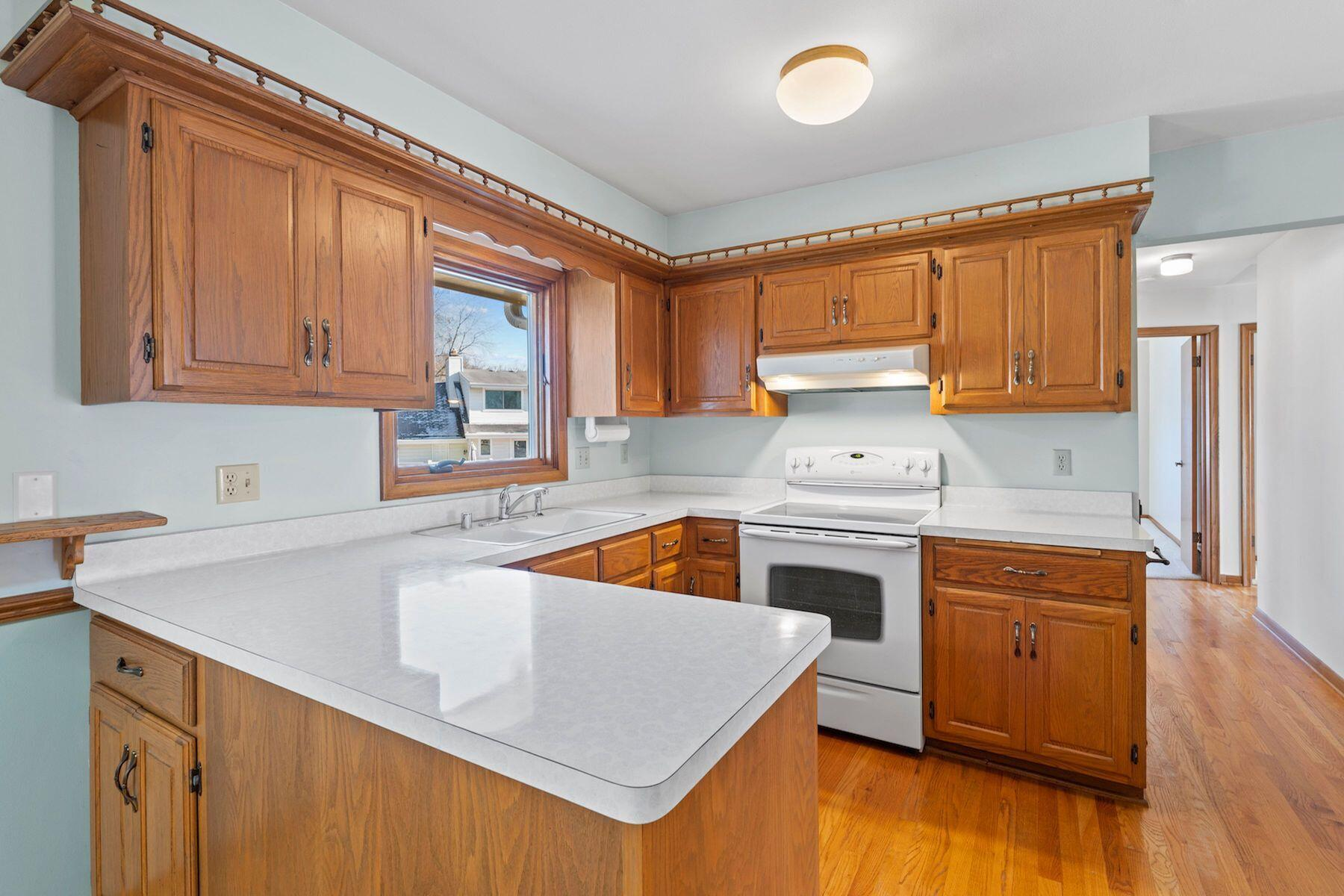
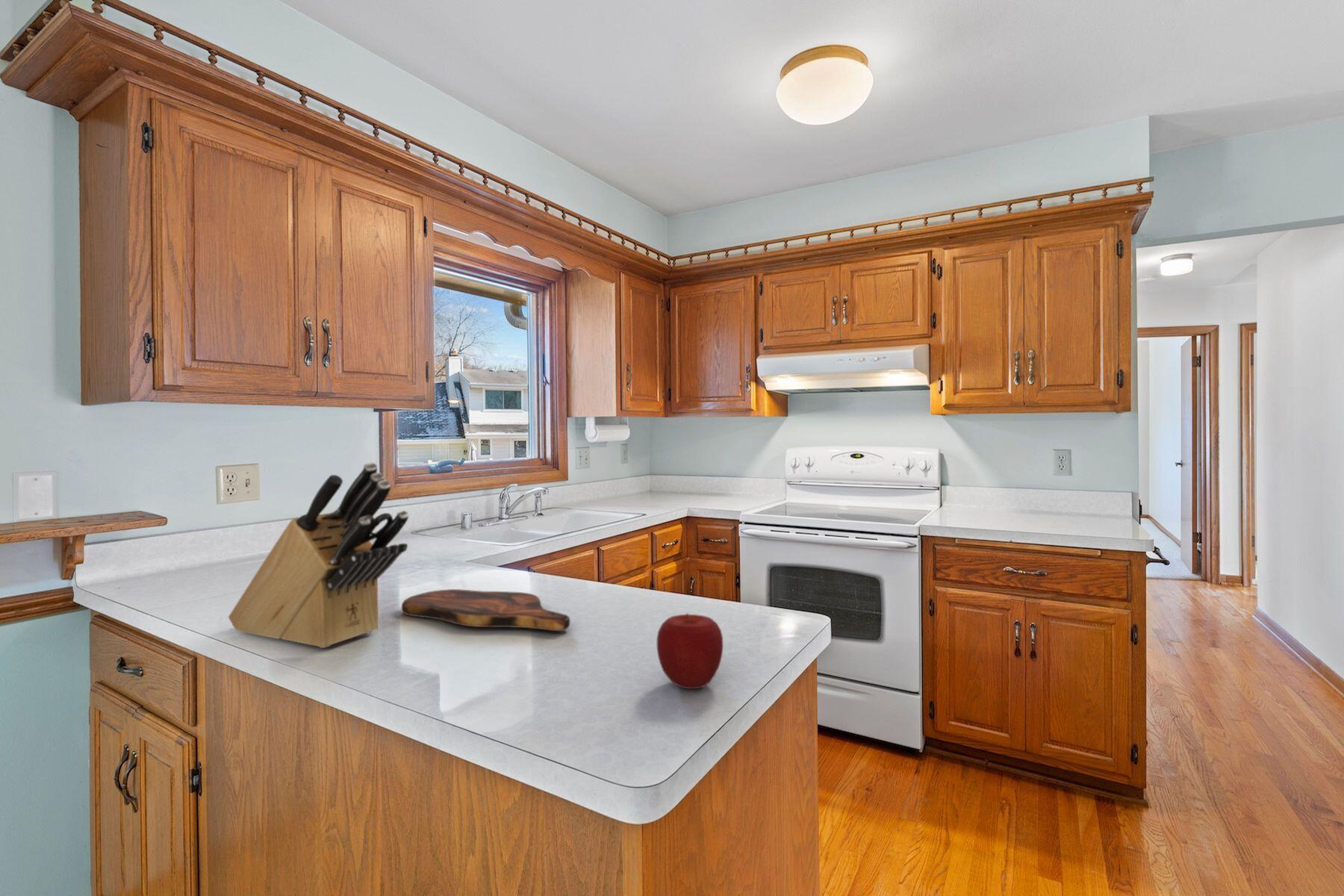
+ cutting board [401,588,571,632]
+ knife block [228,461,409,649]
+ apple [656,612,724,690]
